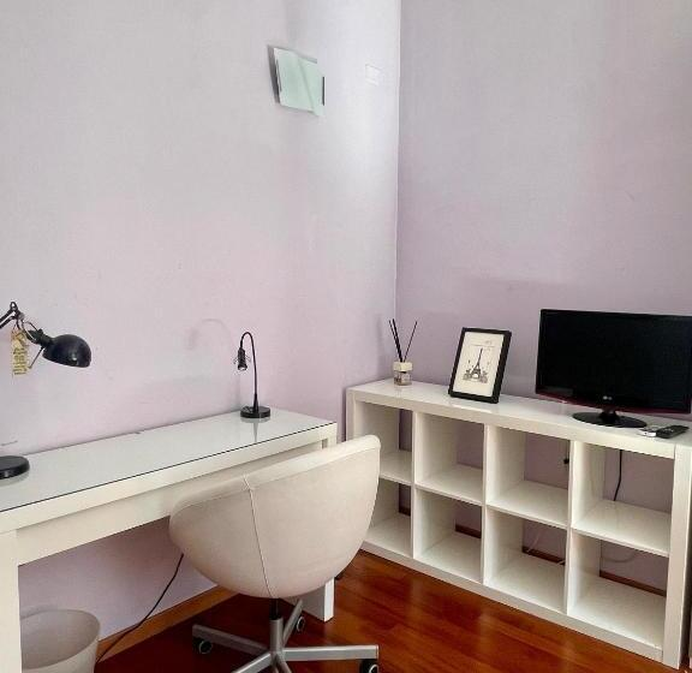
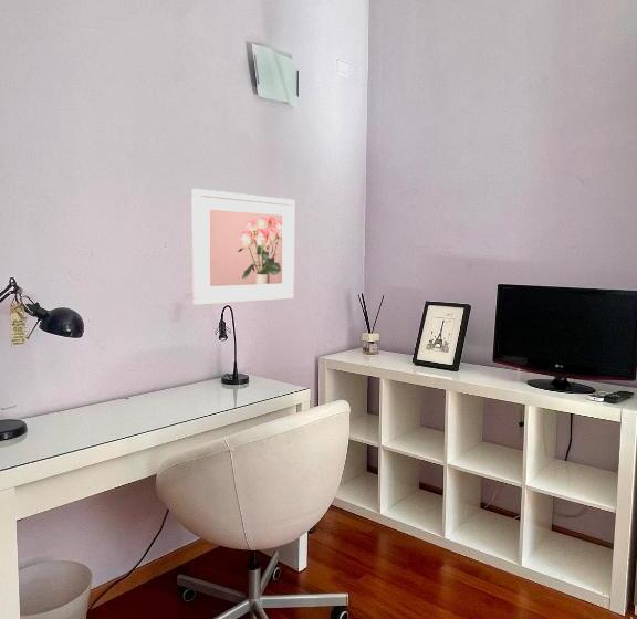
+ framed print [190,188,295,306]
